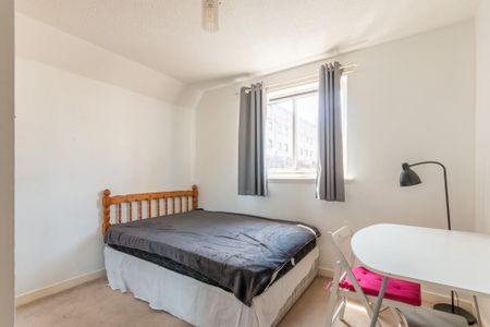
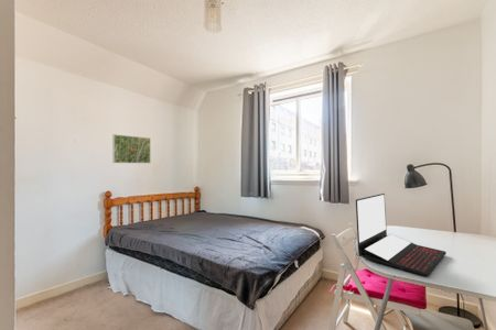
+ laptop [355,193,448,277]
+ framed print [111,133,152,164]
